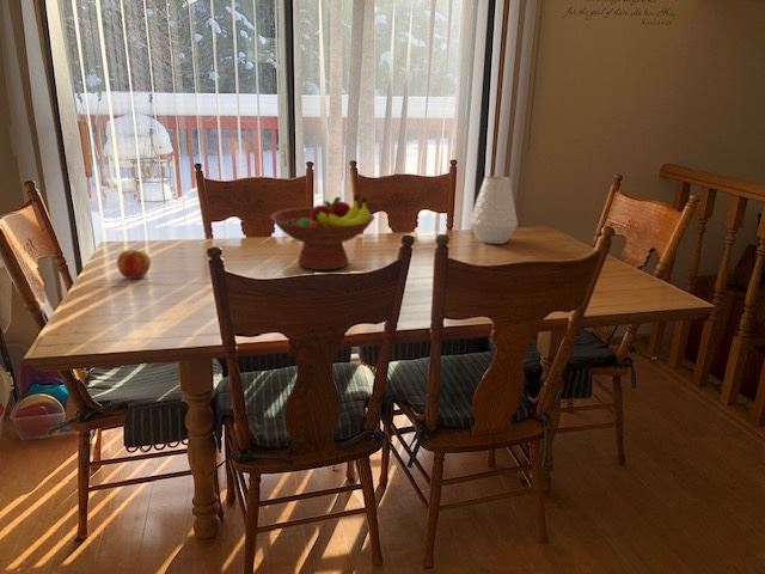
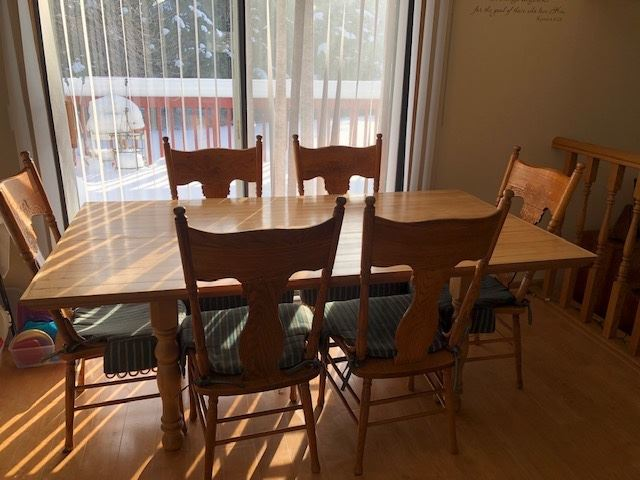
- vase [469,176,519,245]
- fruit bowl [269,194,375,271]
- apple [116,249,152,280]
